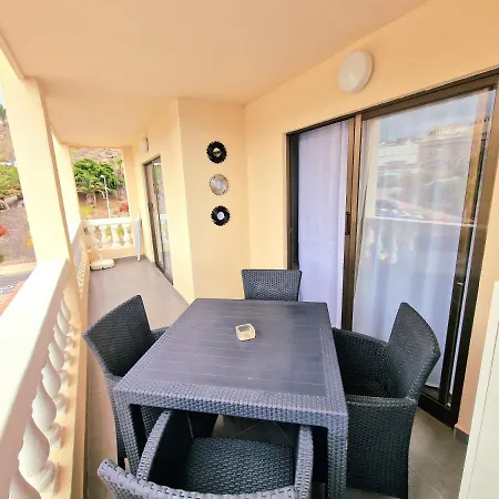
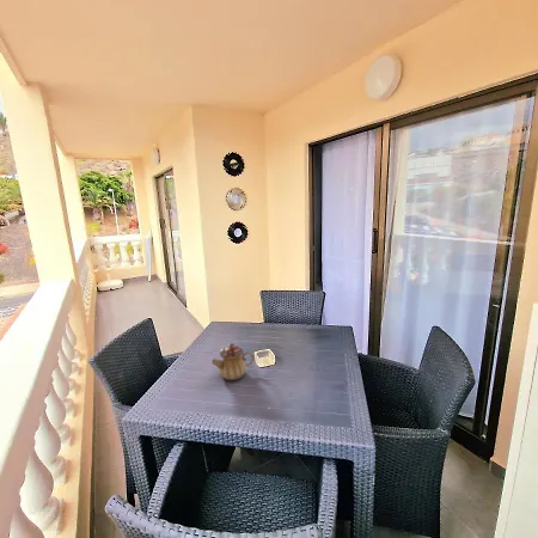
+ teapot [212,342,256,381]
